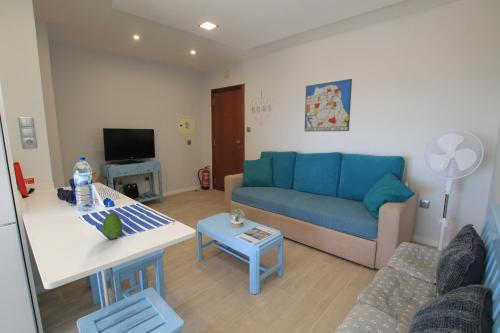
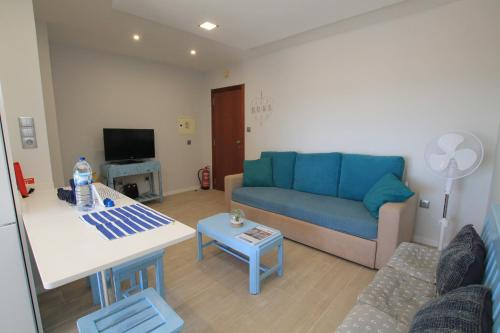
- fruit [101,212,124,240]
- wall art [304,78,353,132]
